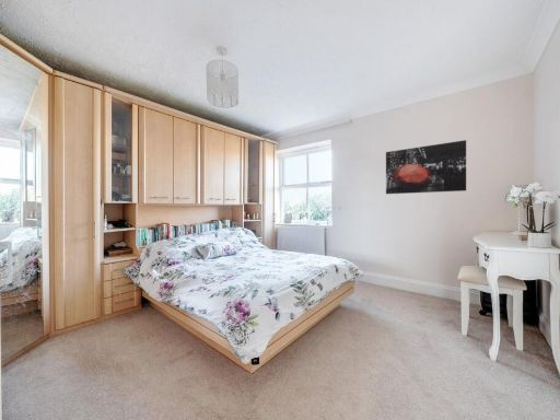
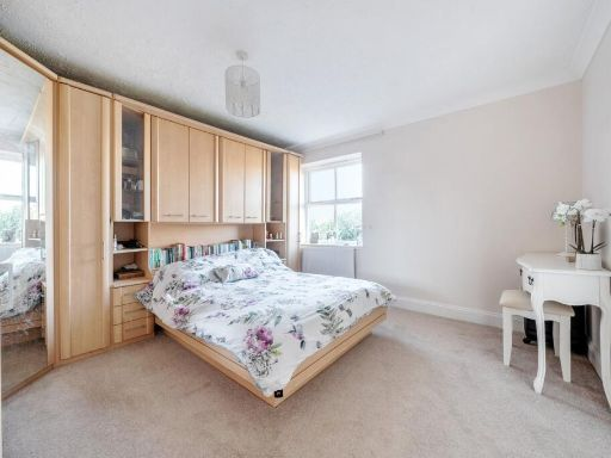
- wall art [385,139,467,195]
